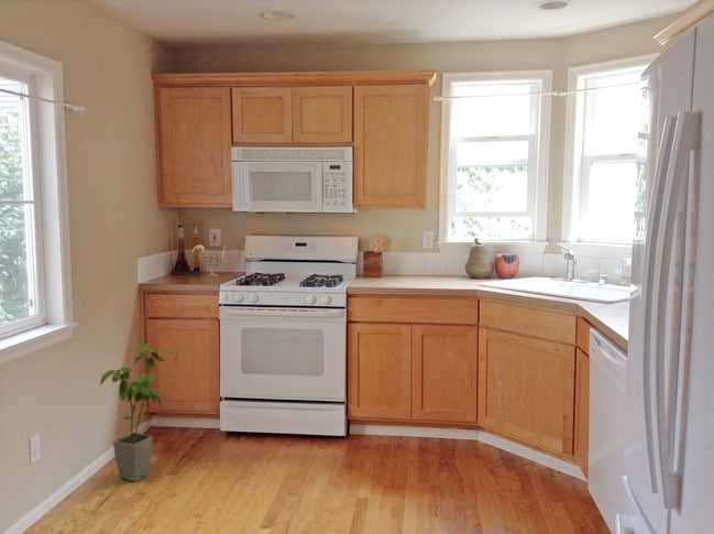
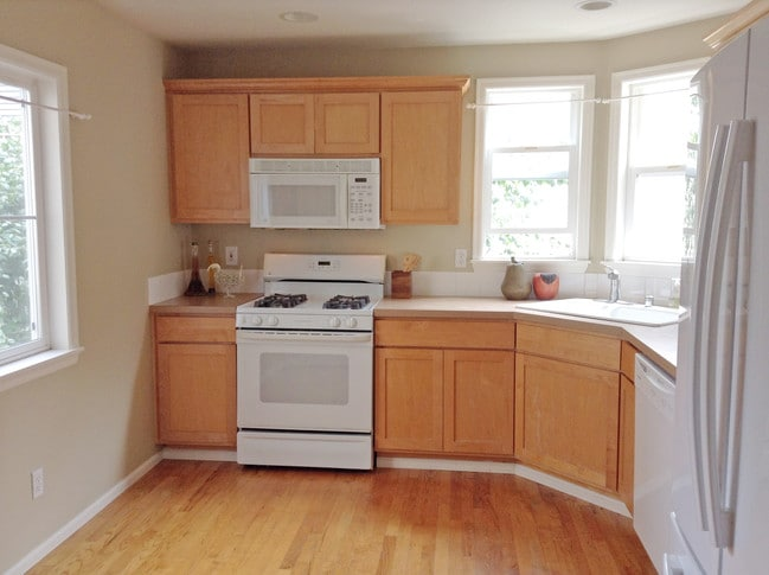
- house plant [100,342,178,482]
